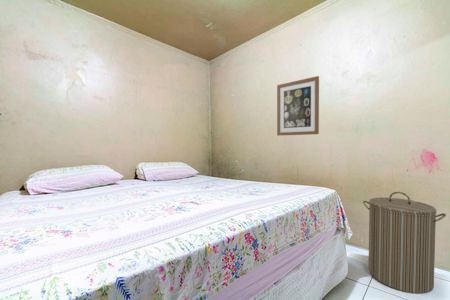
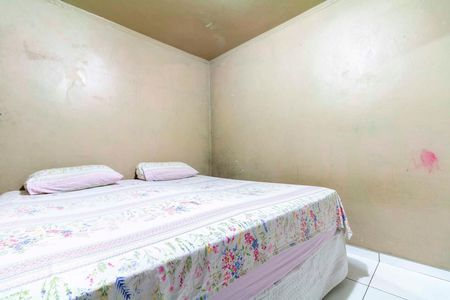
- laundry hamper [362,191,447,295]
- wall art [276,75,320,136]
